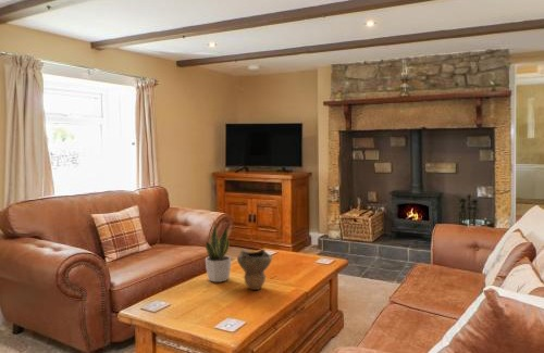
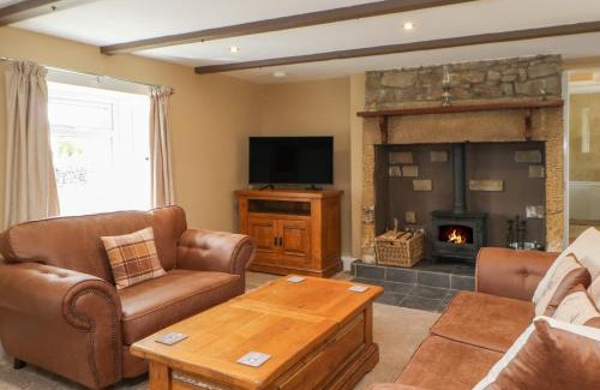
- potted plant [205,223,232,283]
- decorative bowl [236,248,273,291]
